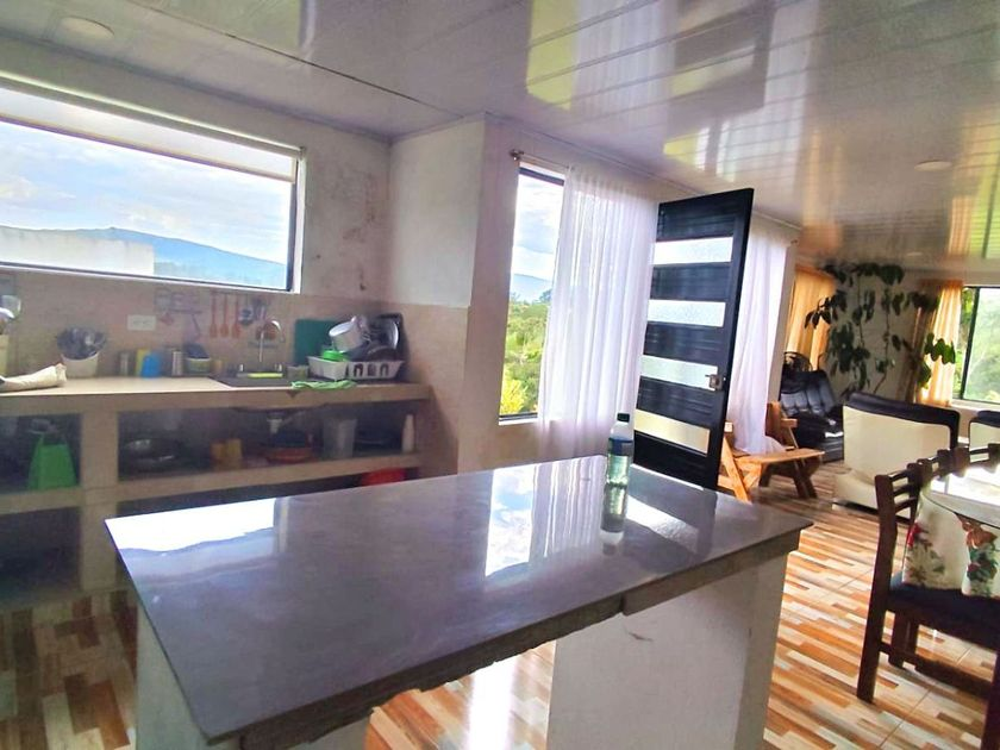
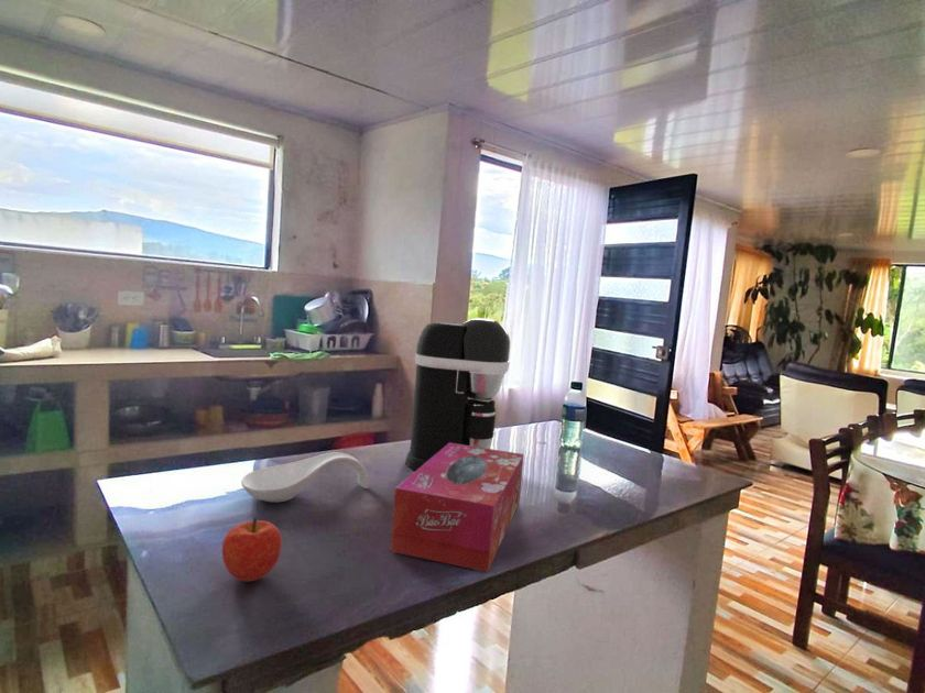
+ coffee maker [404,317,511,471]
+ spoon rest [240,451,370,503]
+ fruit [221,517,283,583]
+ tissue box [390,443,525,573]
